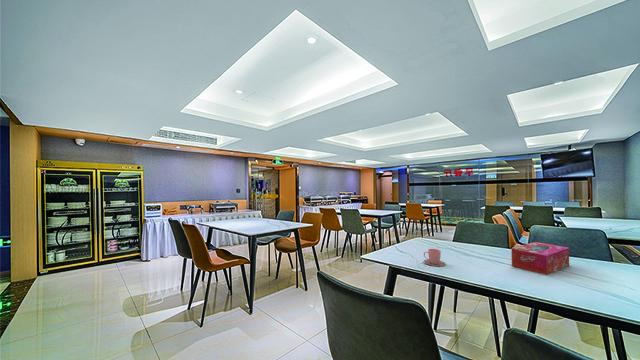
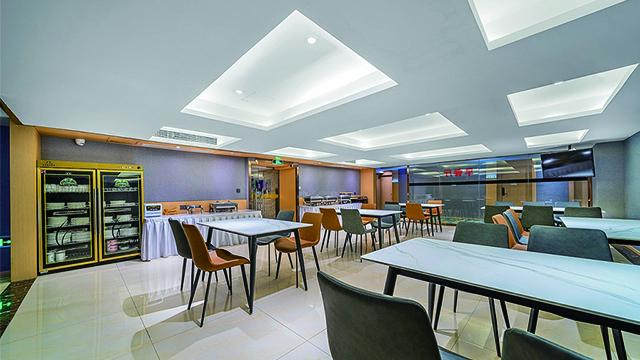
- tissue box [510,241,570,276]
- cup [423,248,447,267]
